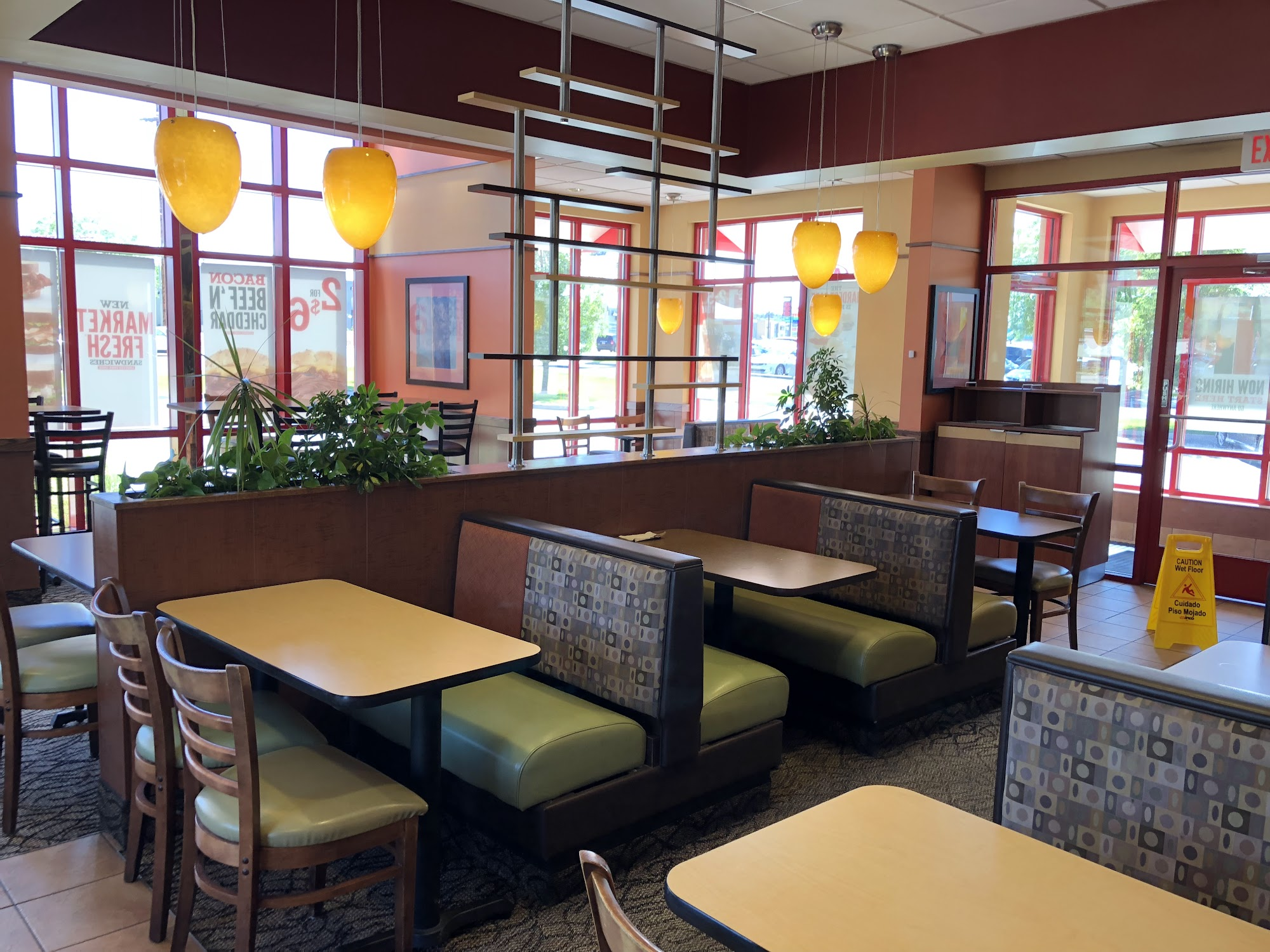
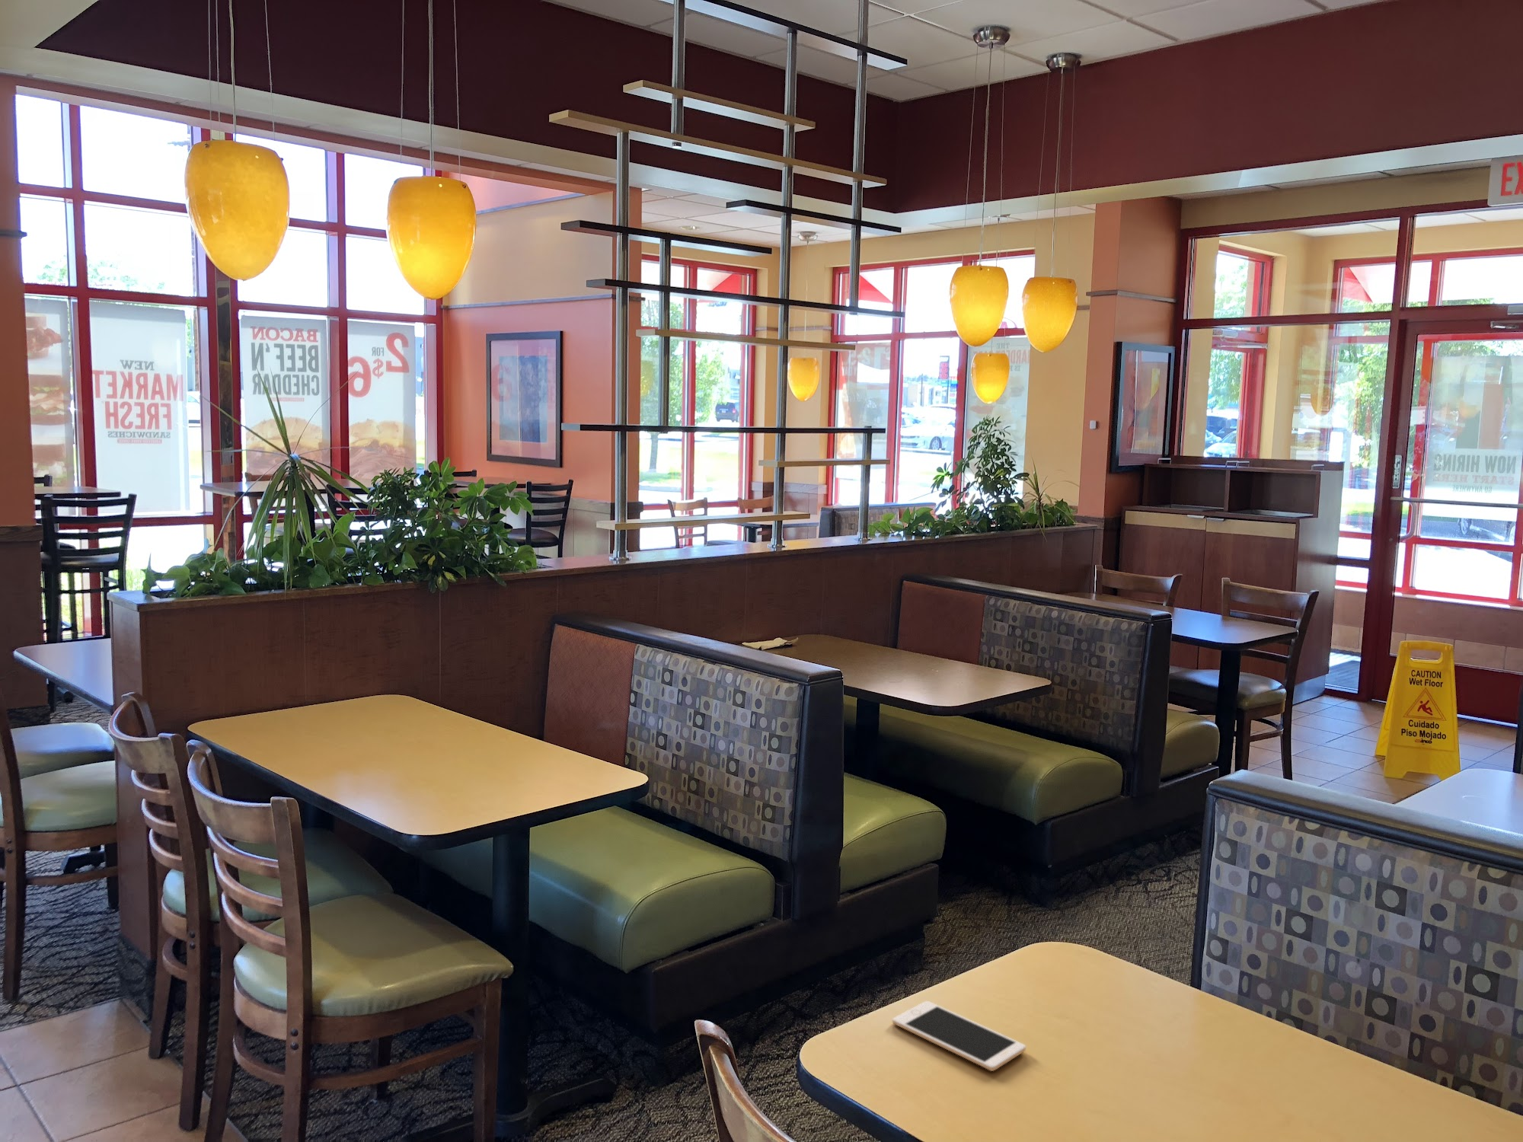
+ cell phone [892,1000,1027,1072]
